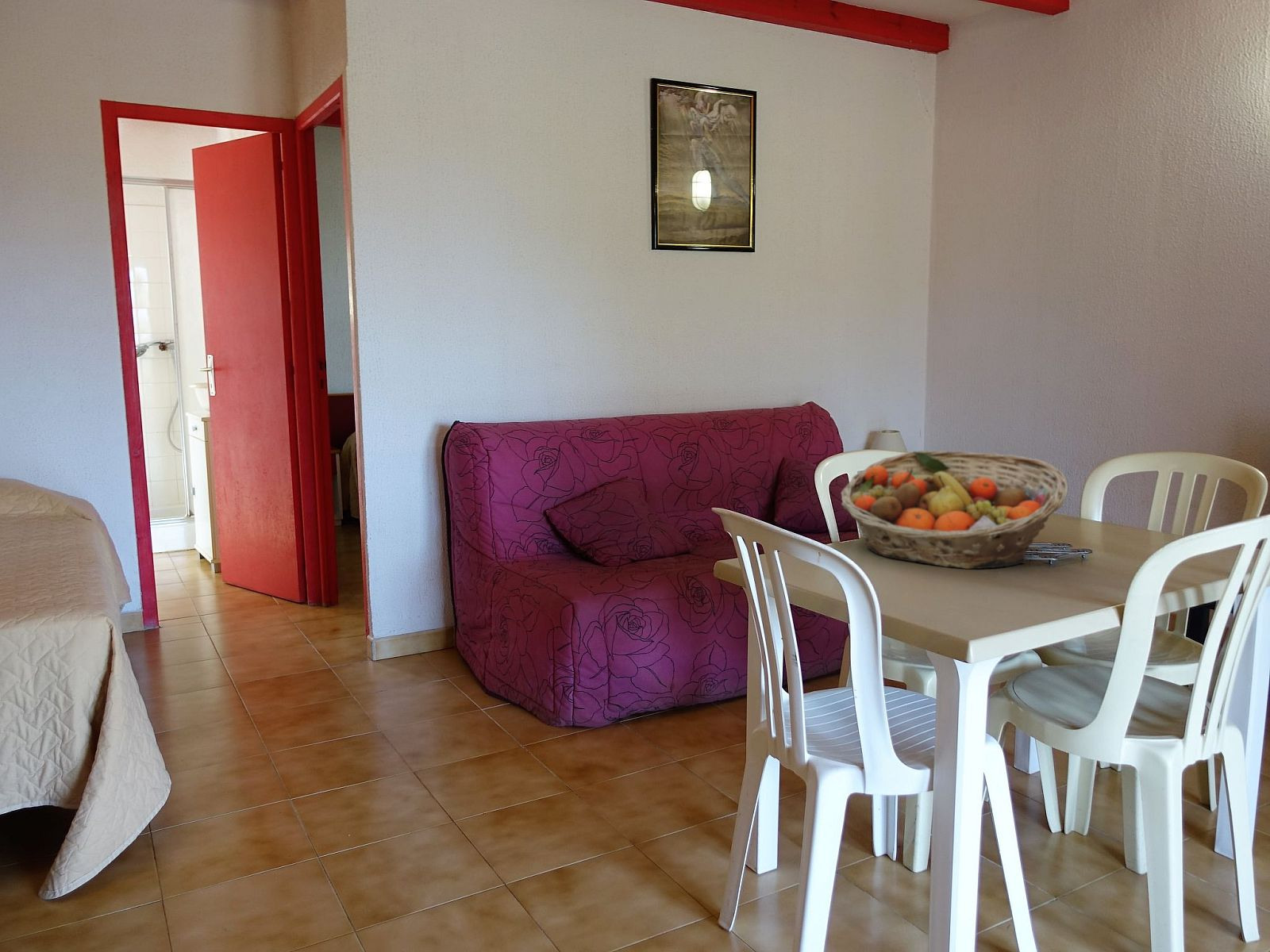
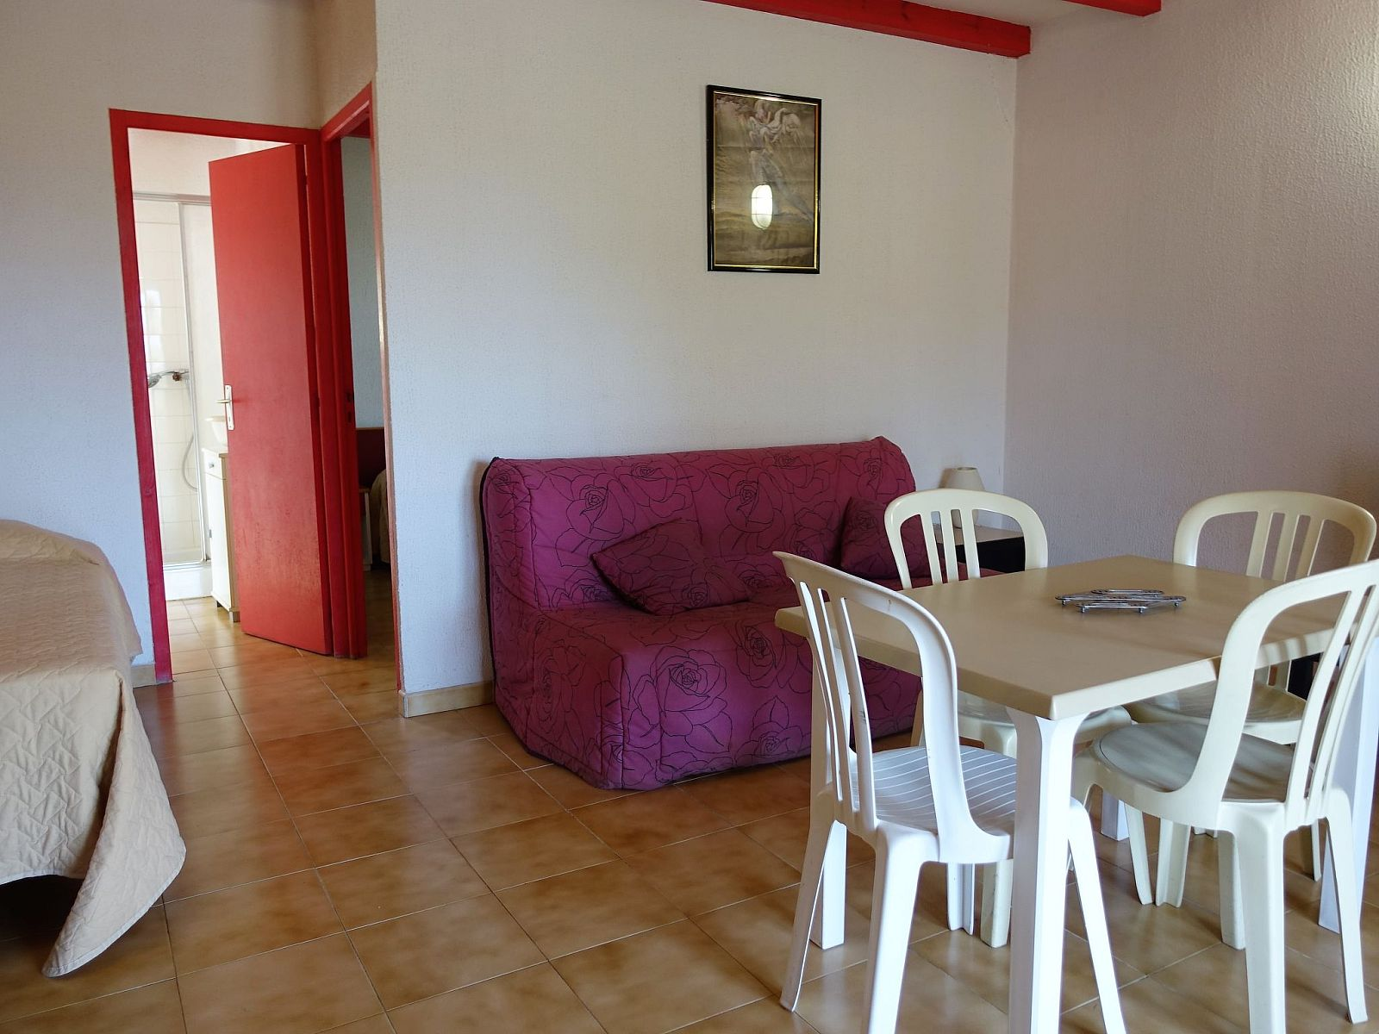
- fruit basket [840,450,1068,570]
